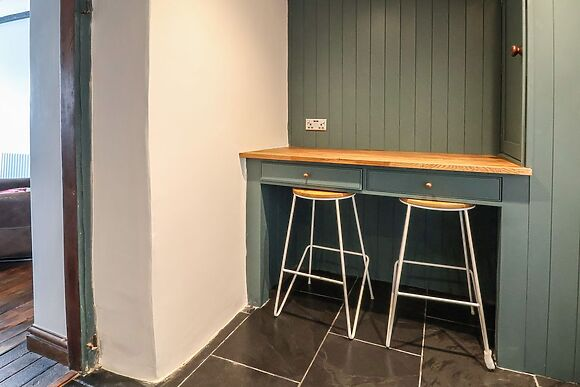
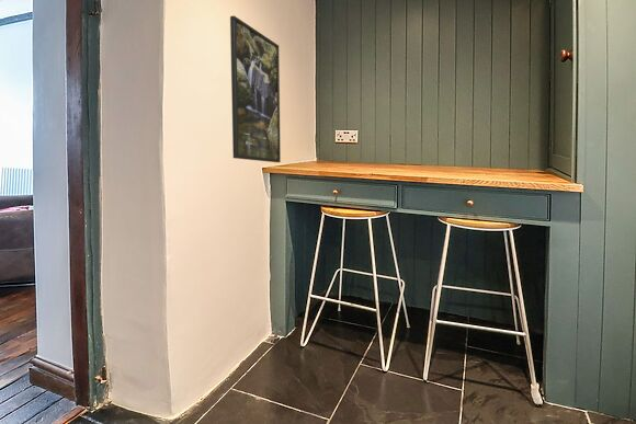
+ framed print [229,14,282,163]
